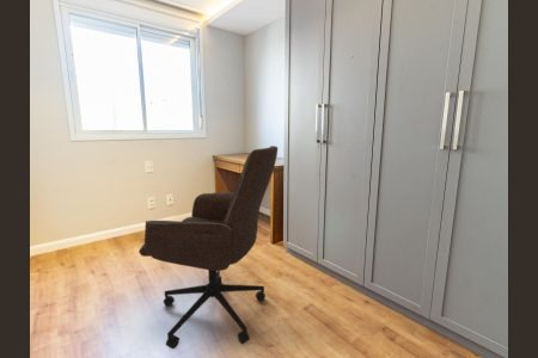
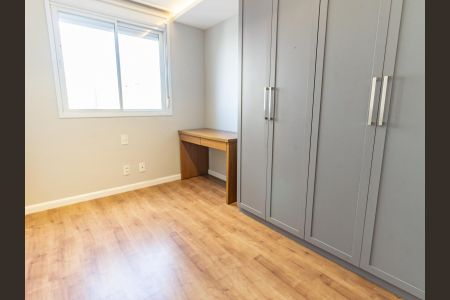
- office chair [137,144,279,350]
